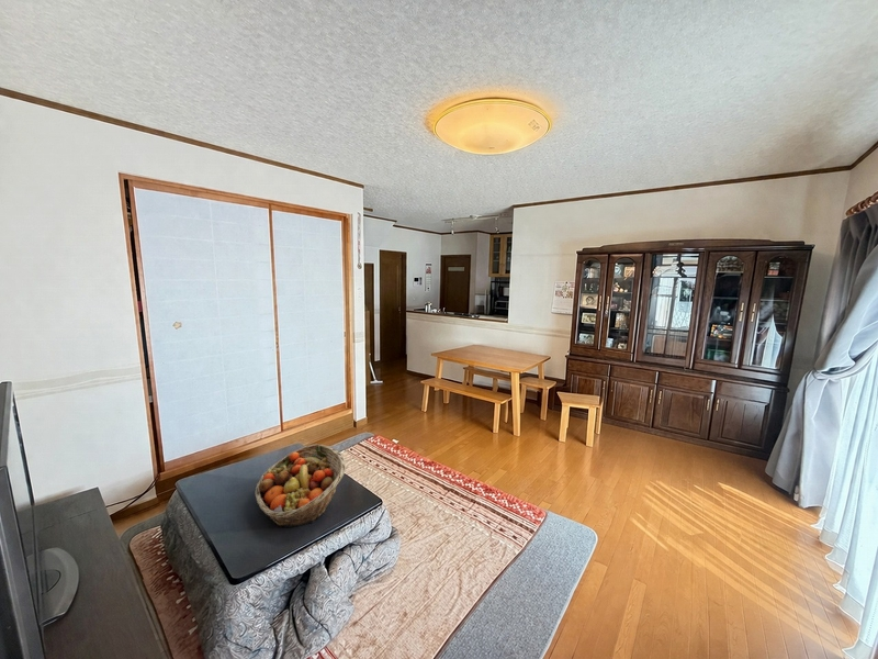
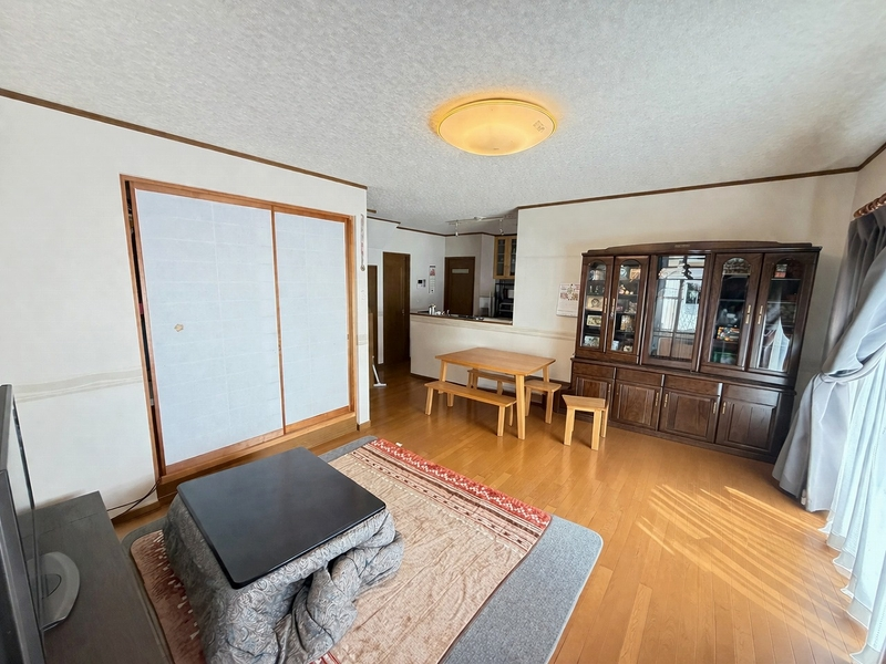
- fruit basket [254,444,347,528]
